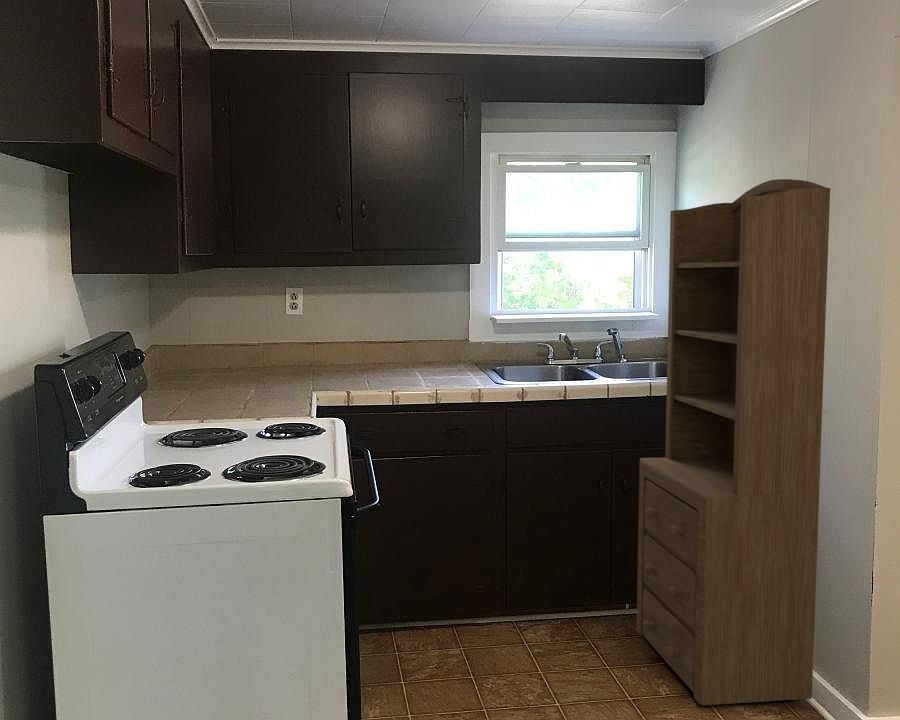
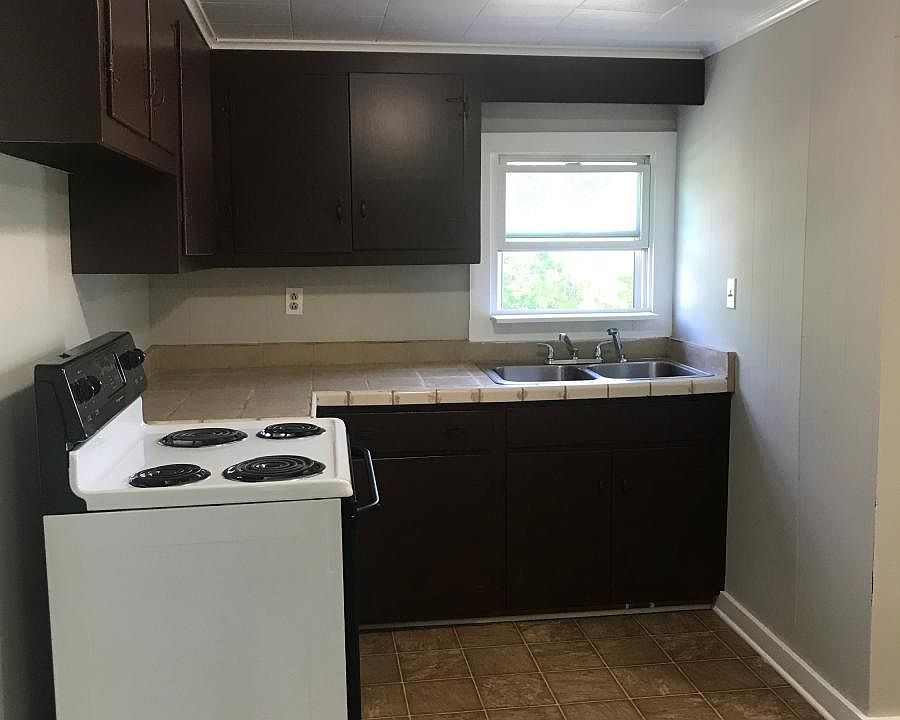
- shelving unit [636,178,831,706]
